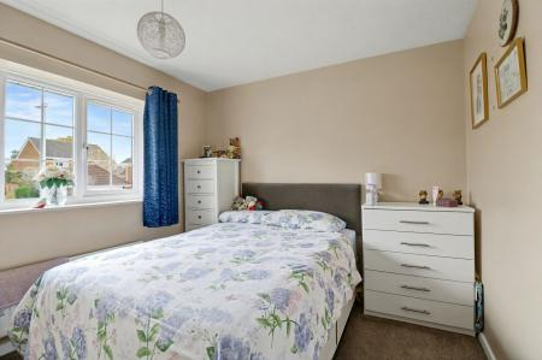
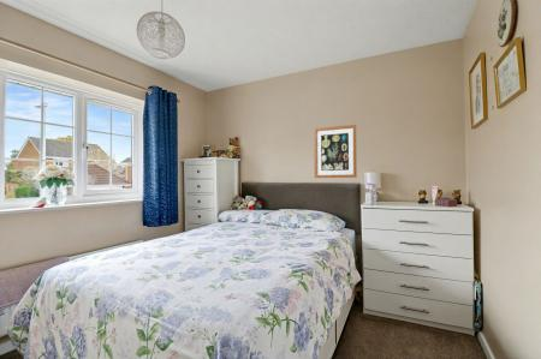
+ wall art [313,124,358,179]
